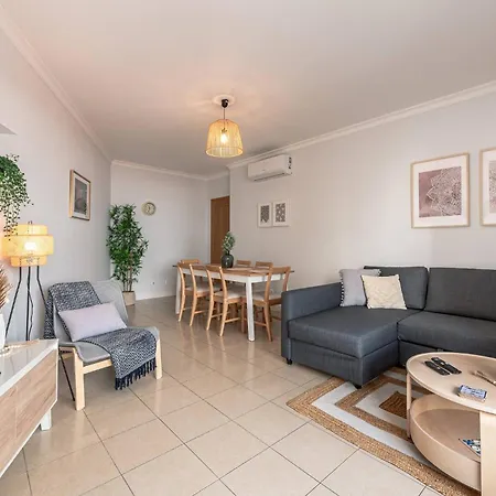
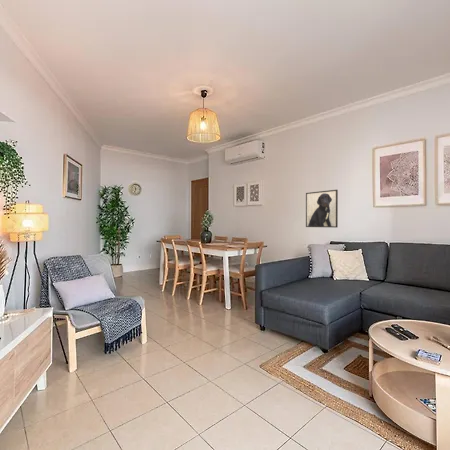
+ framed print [305,189,339,229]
